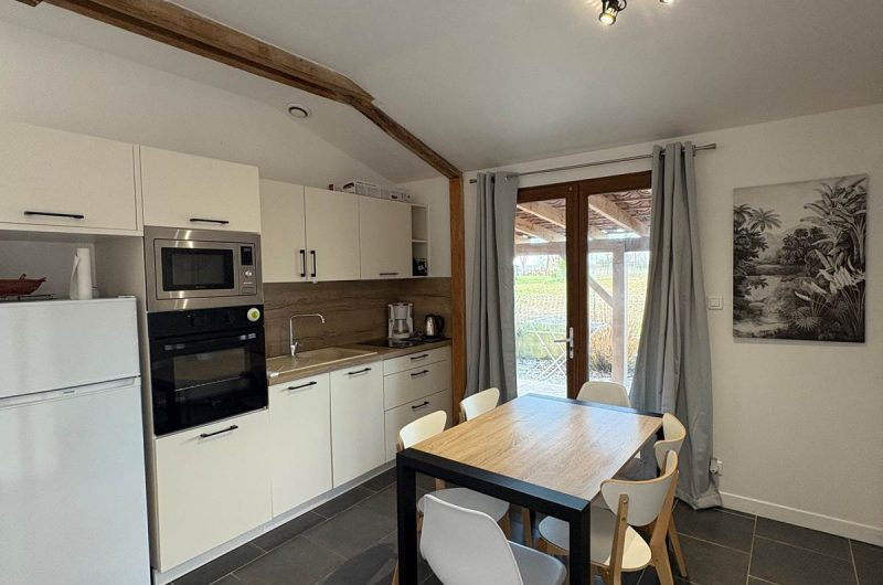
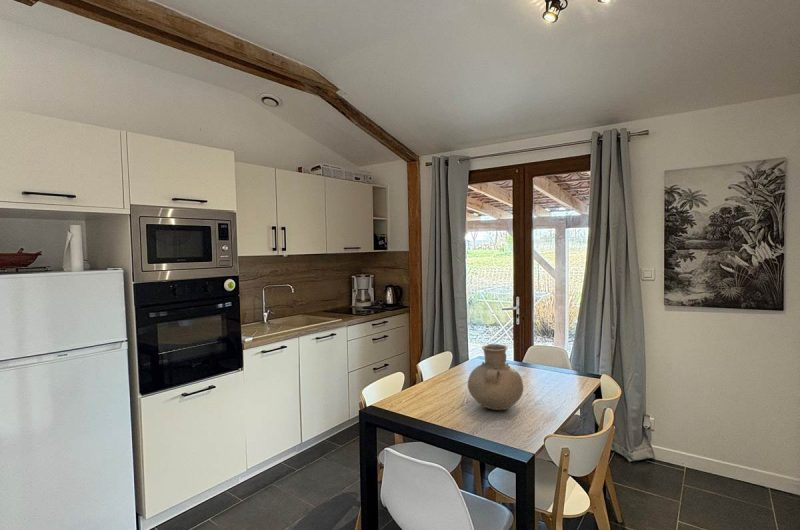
+ vase [467,343,524,411]
